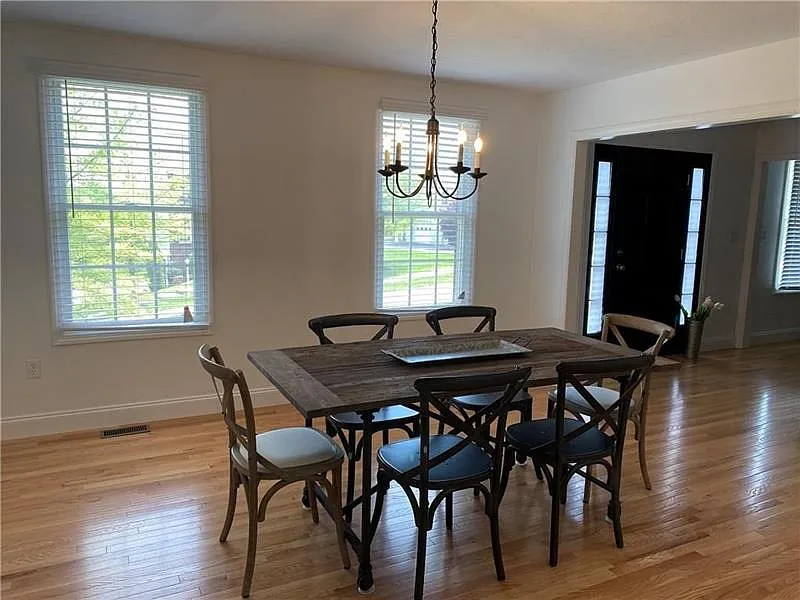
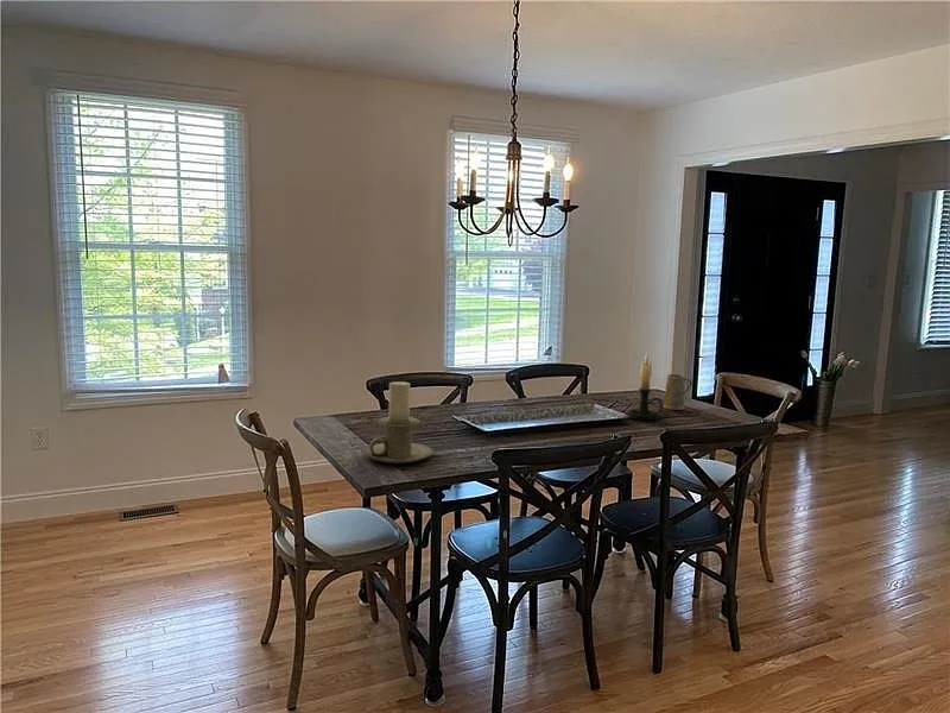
+ candle holder [362,380,435,465]
+ mug [663,373,694,411]
+ candle holder [625,352,664,422]
